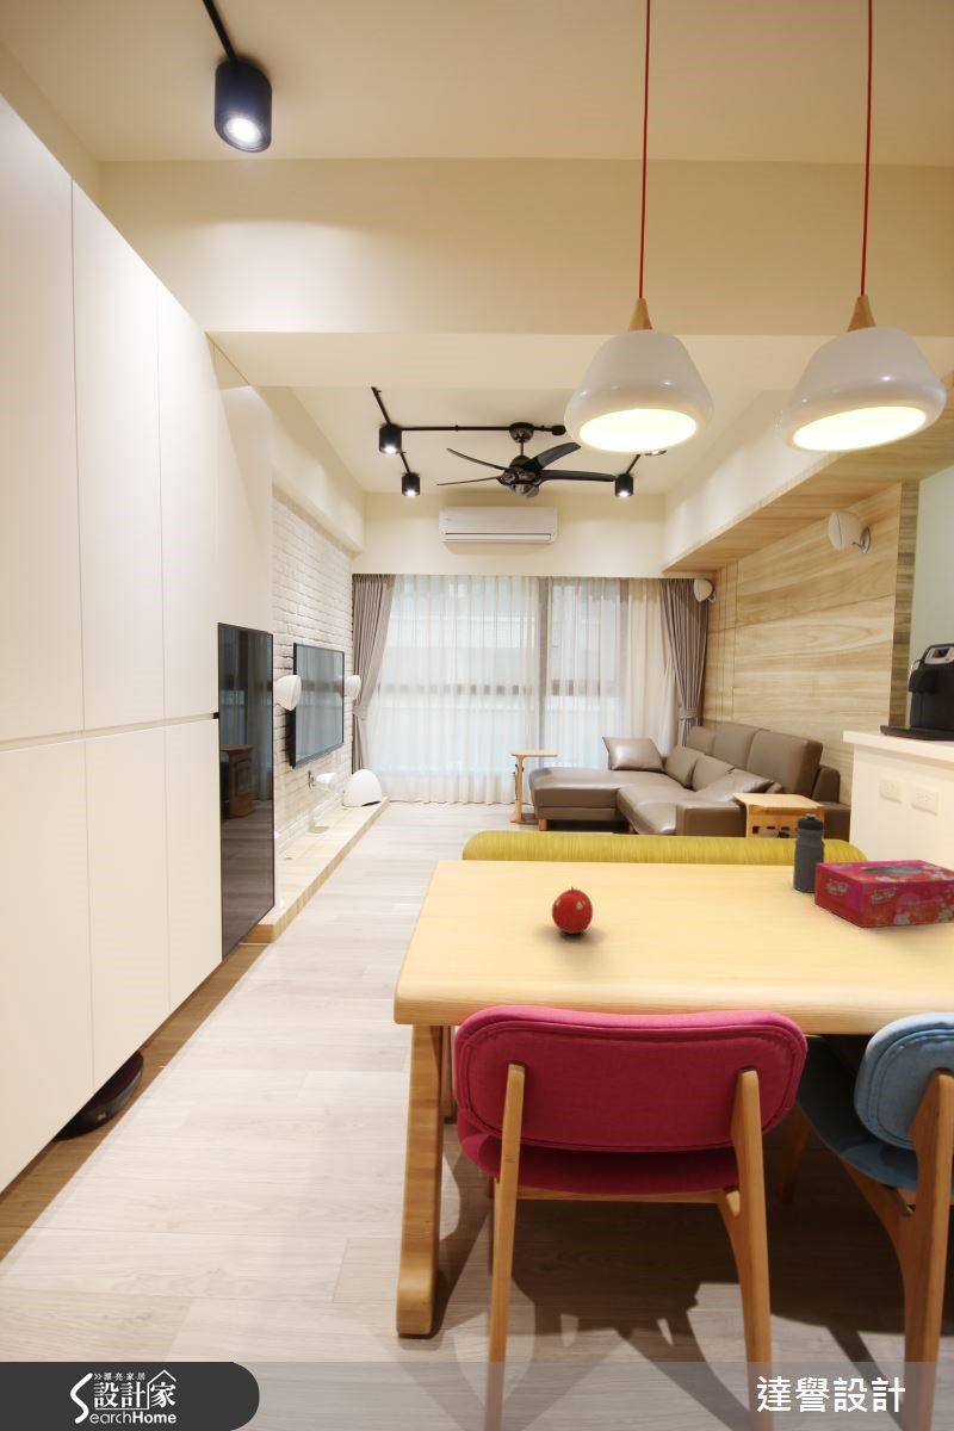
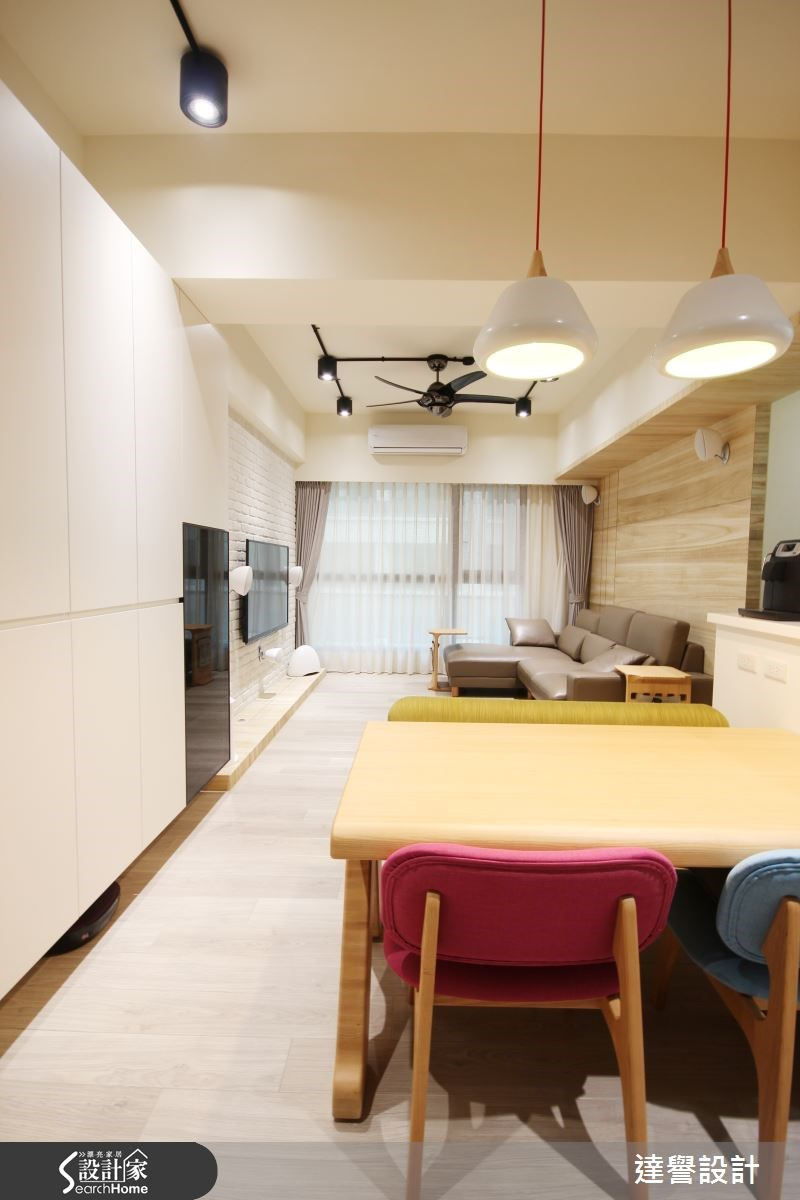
- fruit [551,885,594,935]
- tissue box [813,859,954,929]
- water bottle [792,813,826,894]
